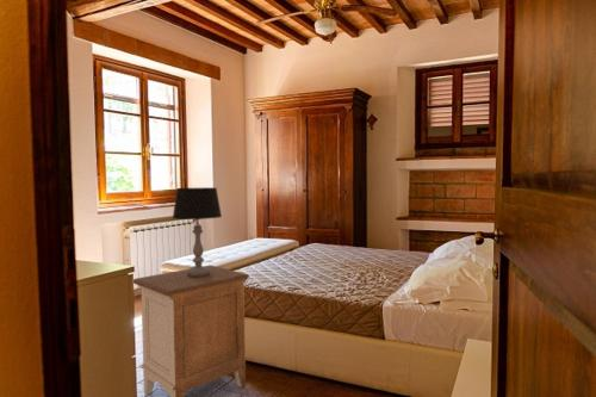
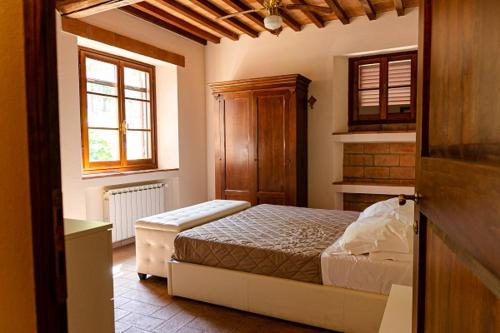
- table lamp [172,186,223,277]
- nightstand [132,263,250,397]
